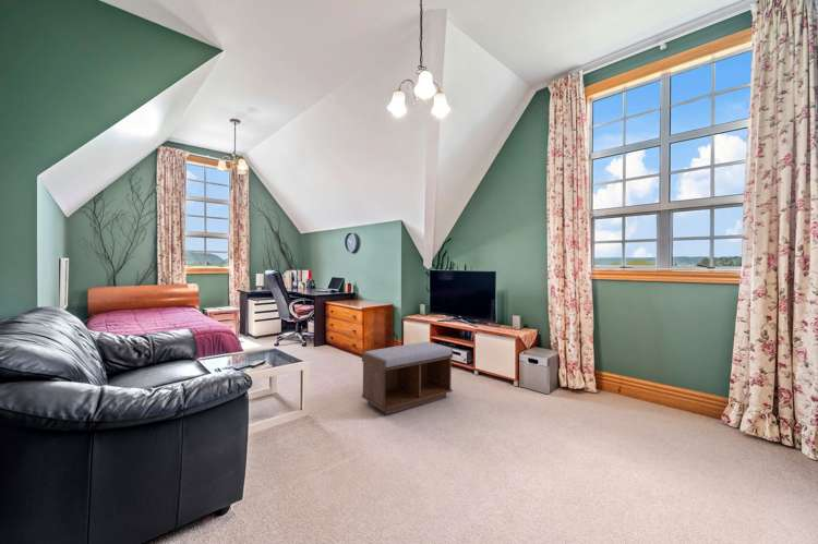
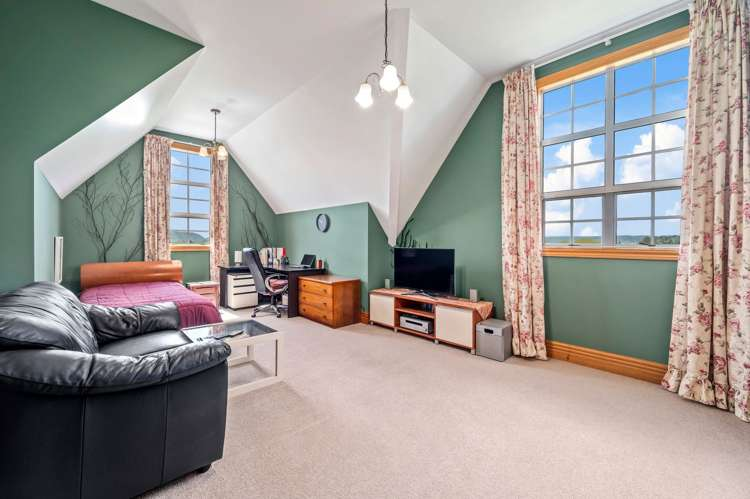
- bench [360,341,454,415]
